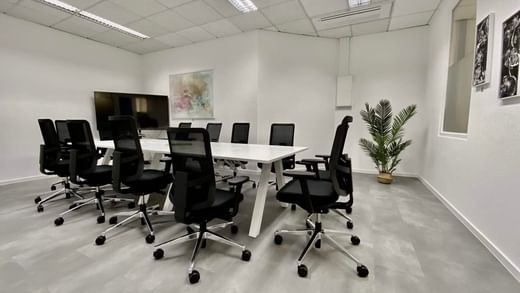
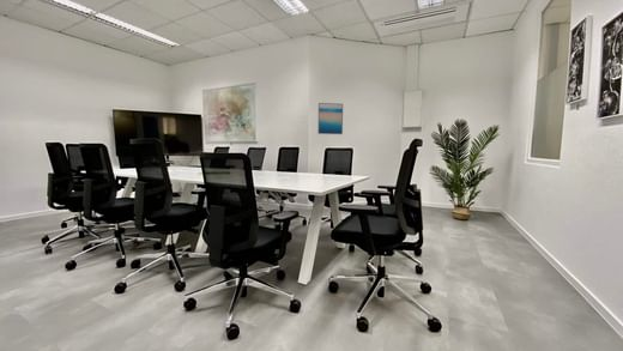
+ wall art [316,102,344,135]
